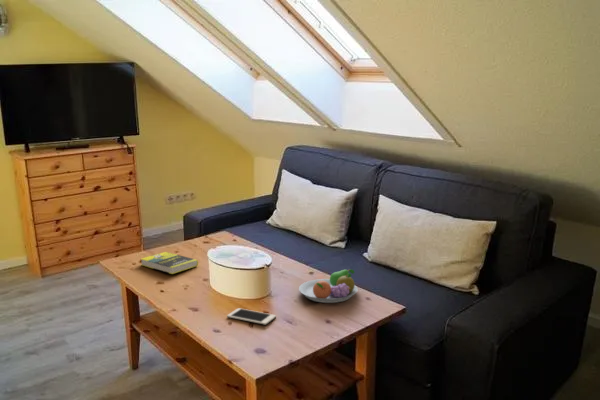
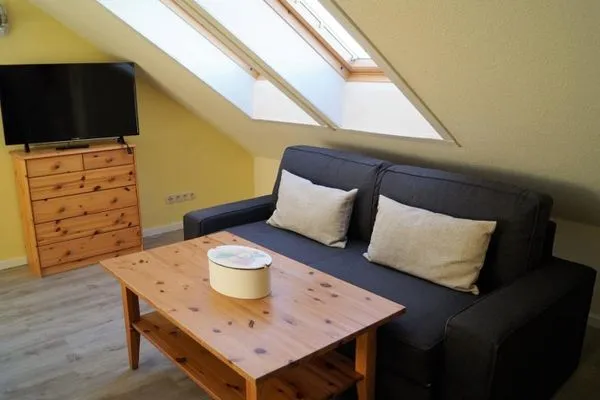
- book [140,251,199,275]
- cell phone [226,307,277,326]
- fruit bowl [298,268,359,304]
